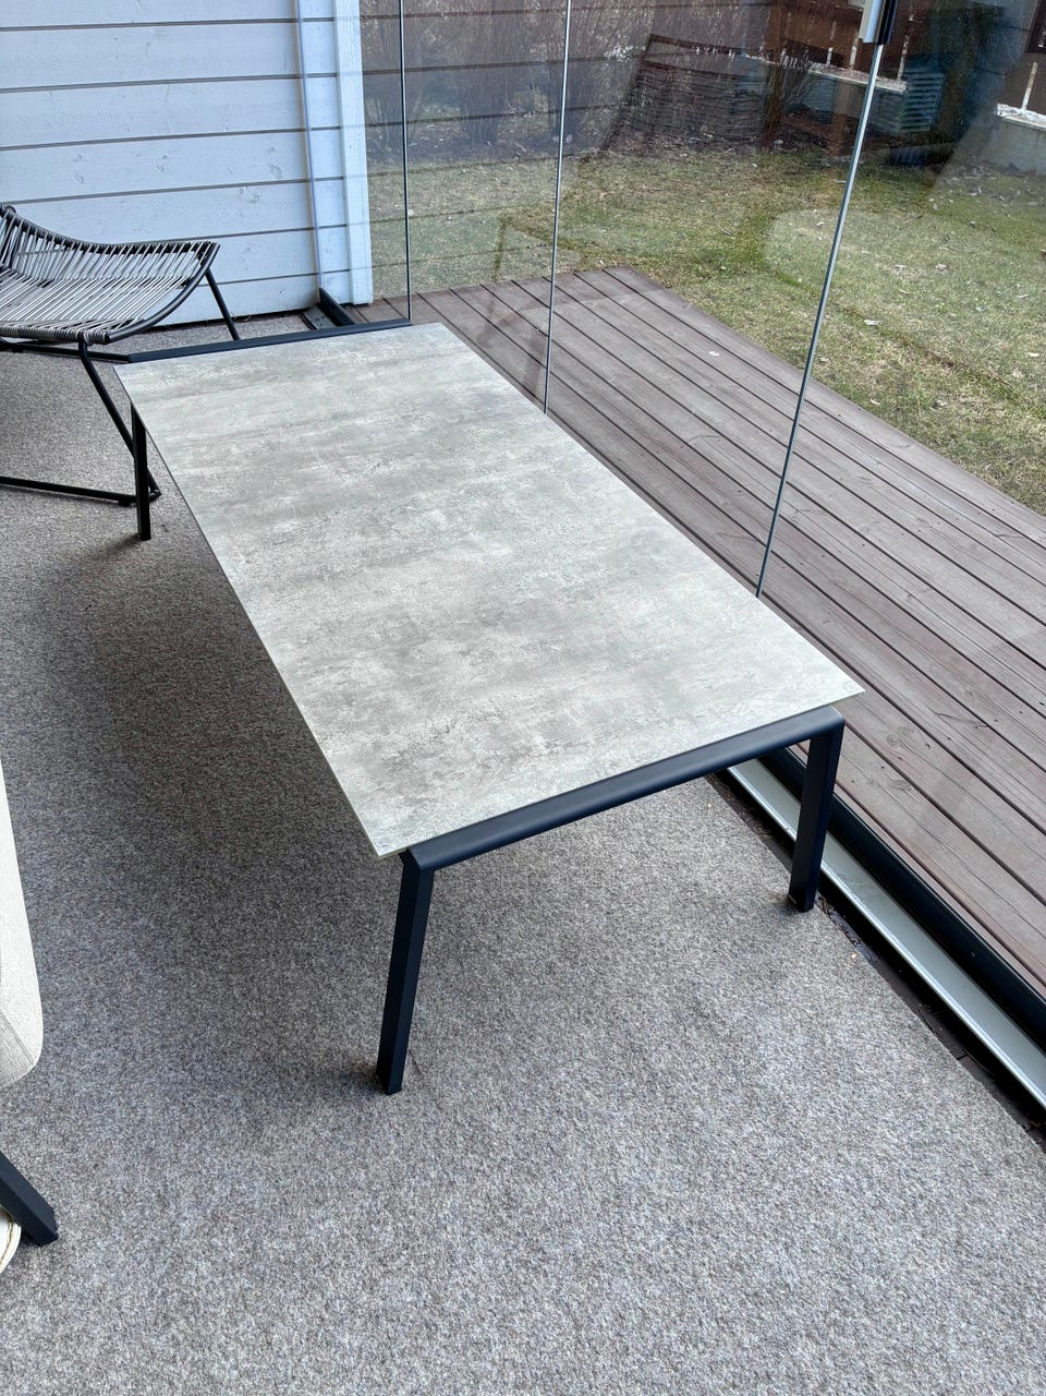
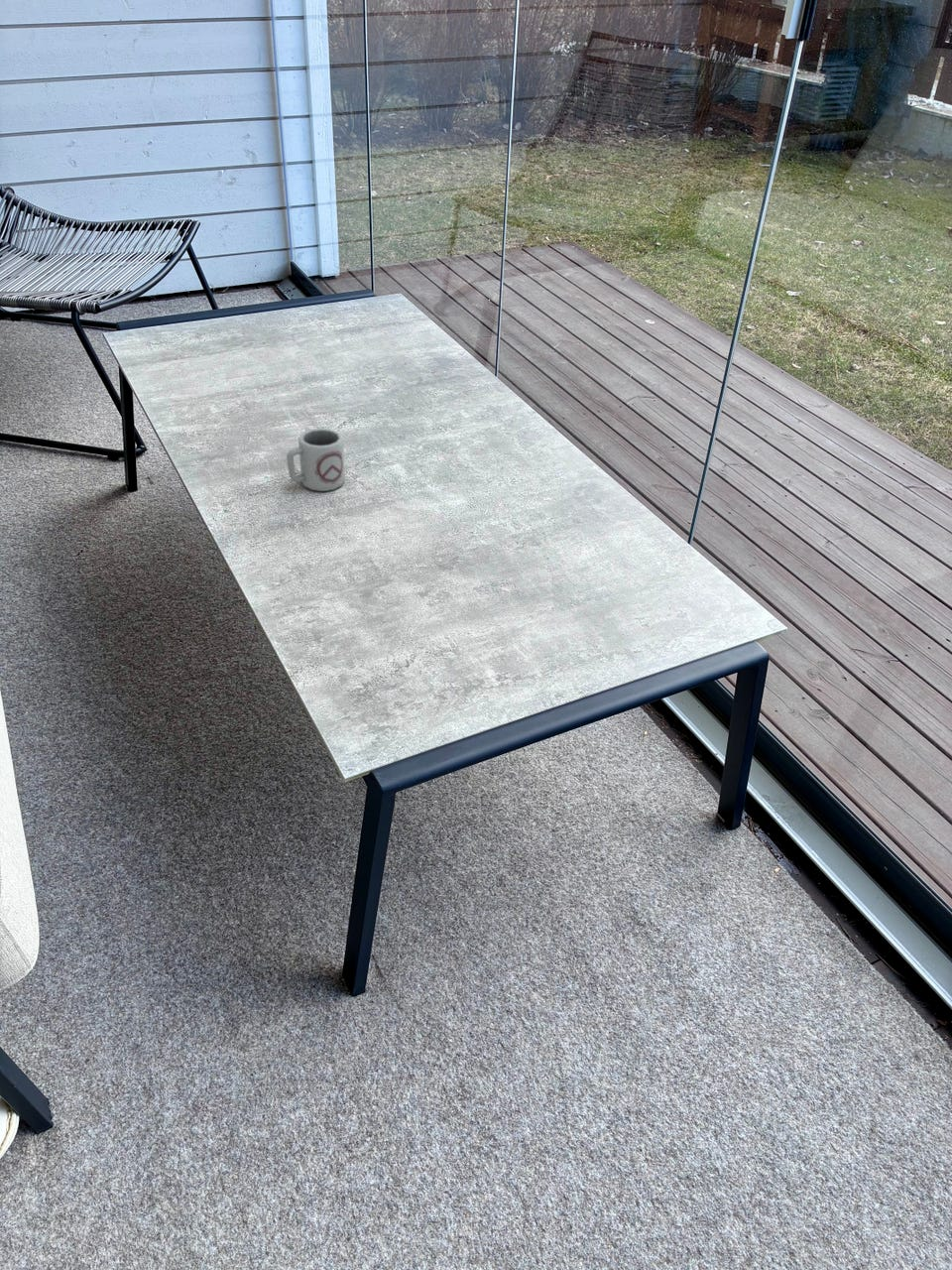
+ cup [286,428,346,492]
